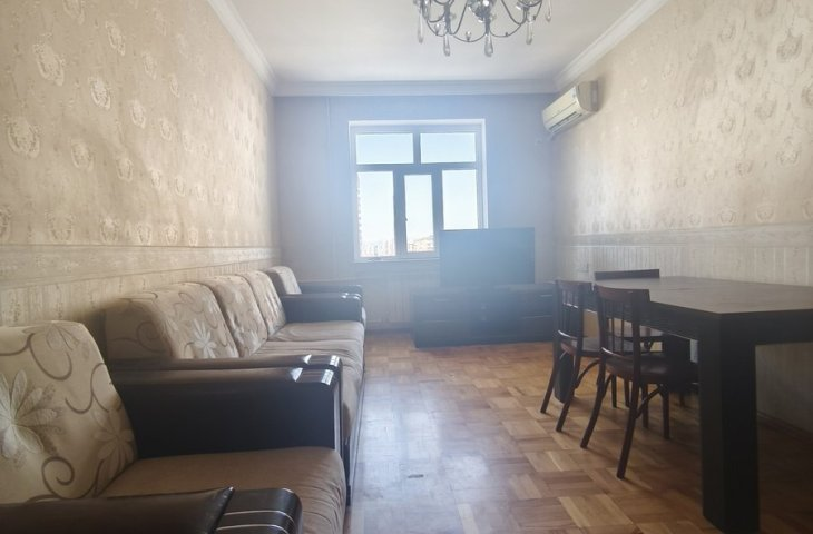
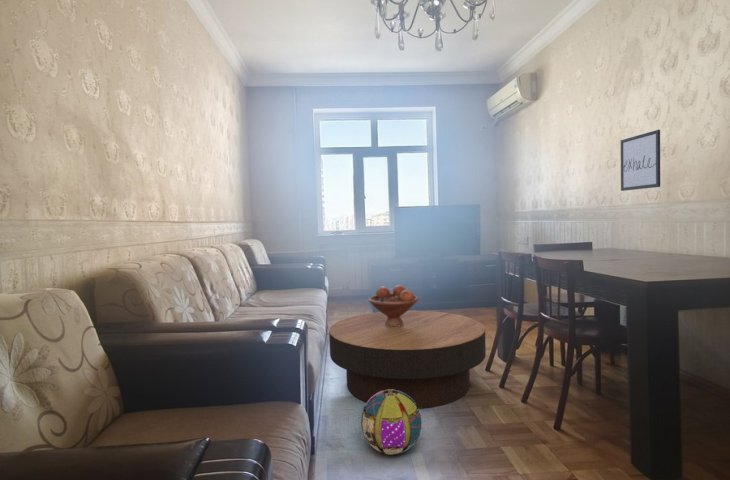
+ wall art [620,129,661,192]
+ coffee table [328,310,487,409]
+ ball [360,389,423,456]
+ fruit bowl [367,284,419,326]
